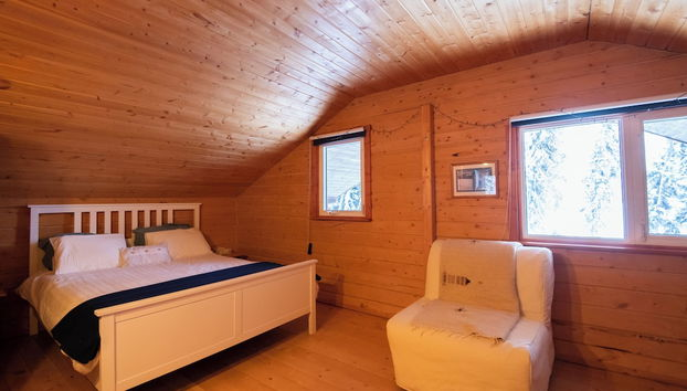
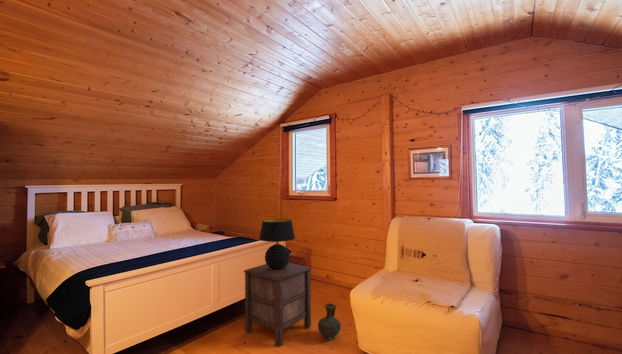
+ table lamp [258,218,296,270]
+ ceramic jug [317,303,342,341]
+ nightstand [242,262,313,348]
